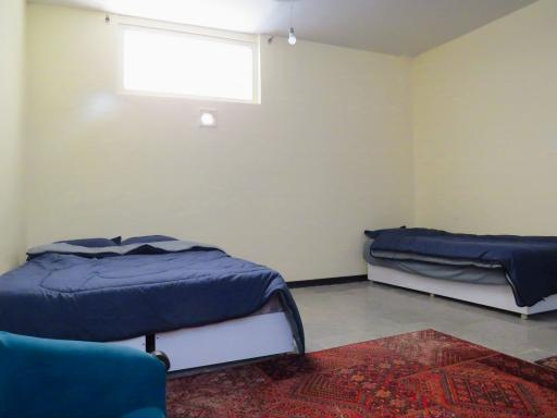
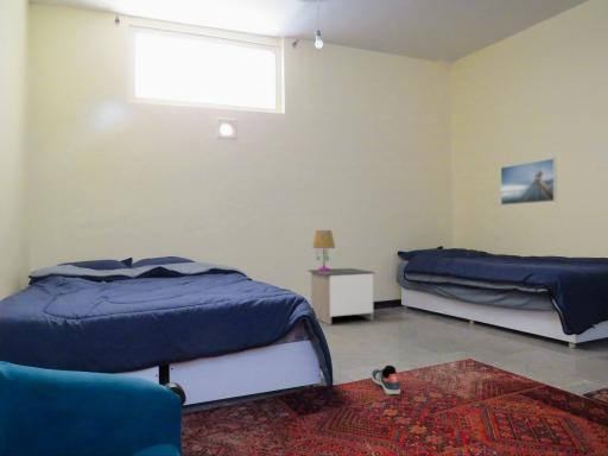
+ table lamp [311,229,336,272]
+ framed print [500,157,558,207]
+ sneaker [370,365,401,395]
+ nightstand [306,267,375,327]
